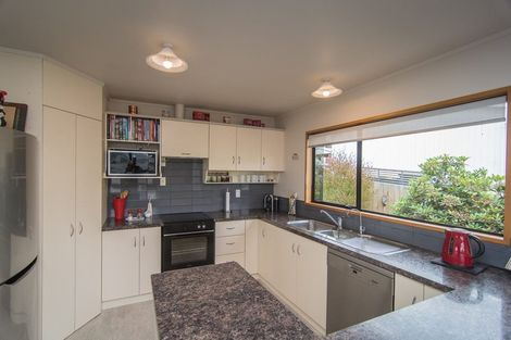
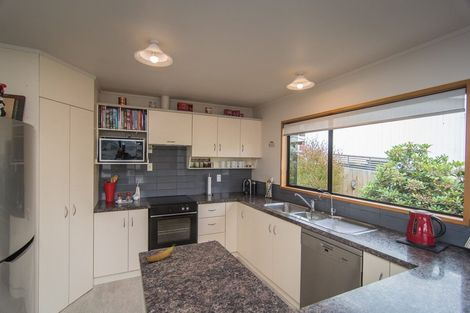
+ banana [144,244,176,263]
